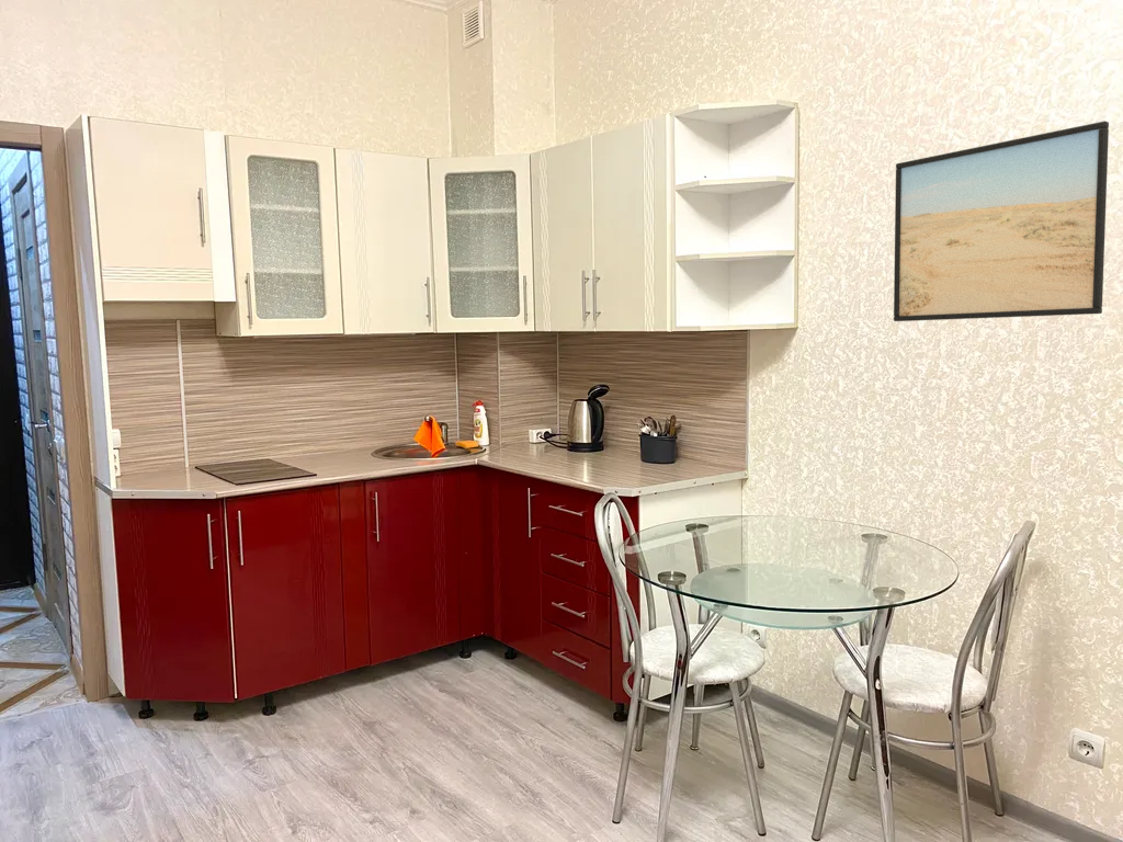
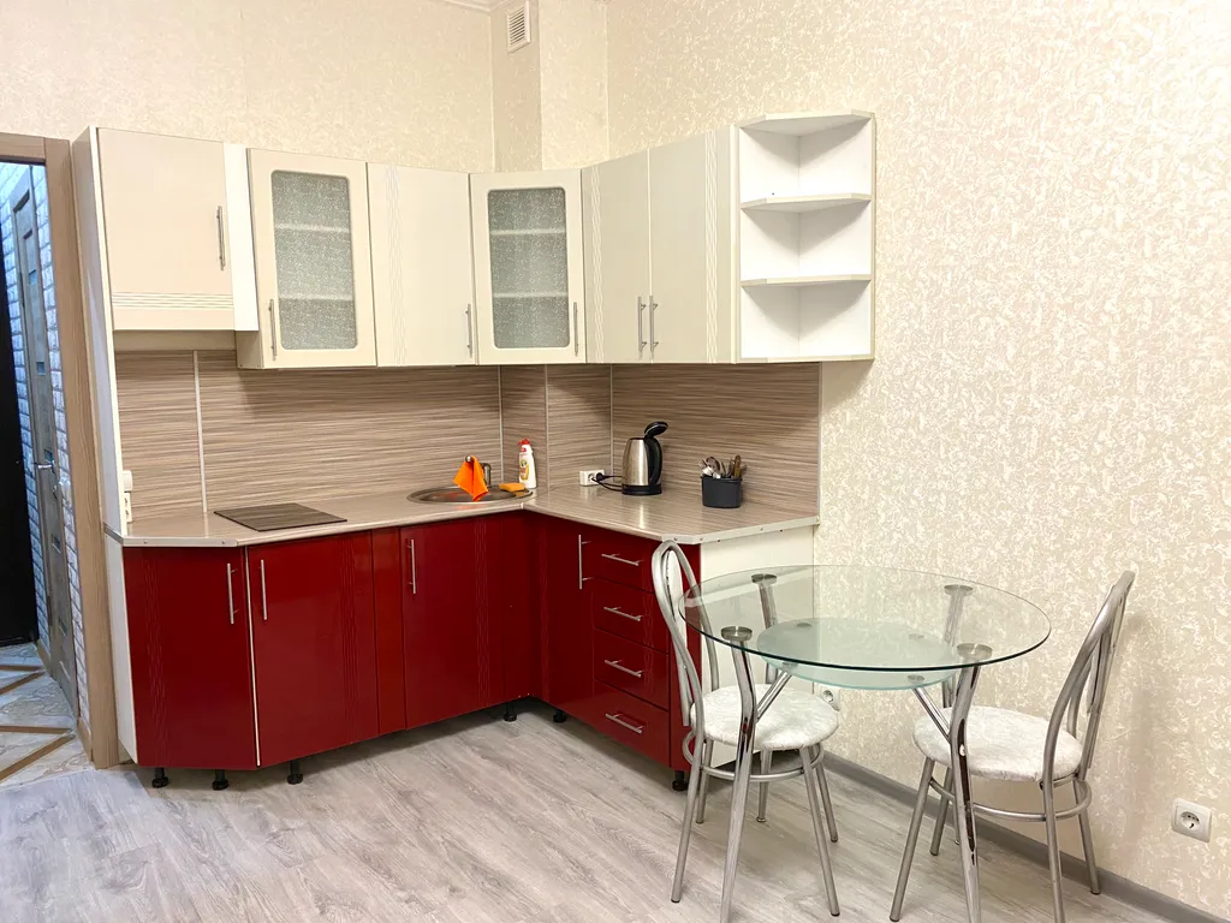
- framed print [893,121,1110,322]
